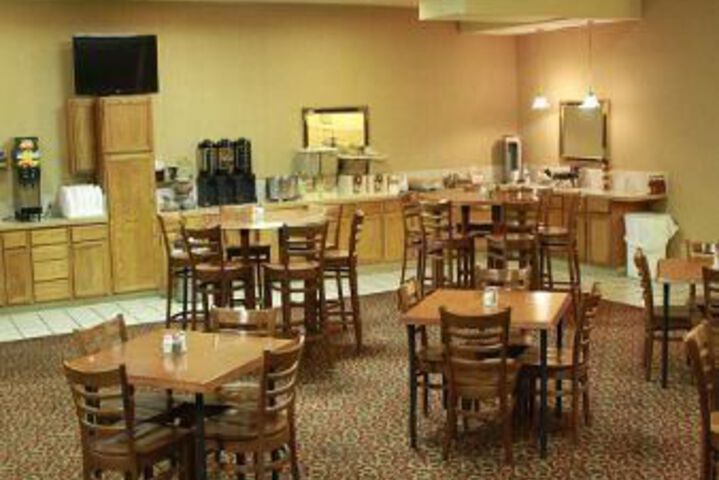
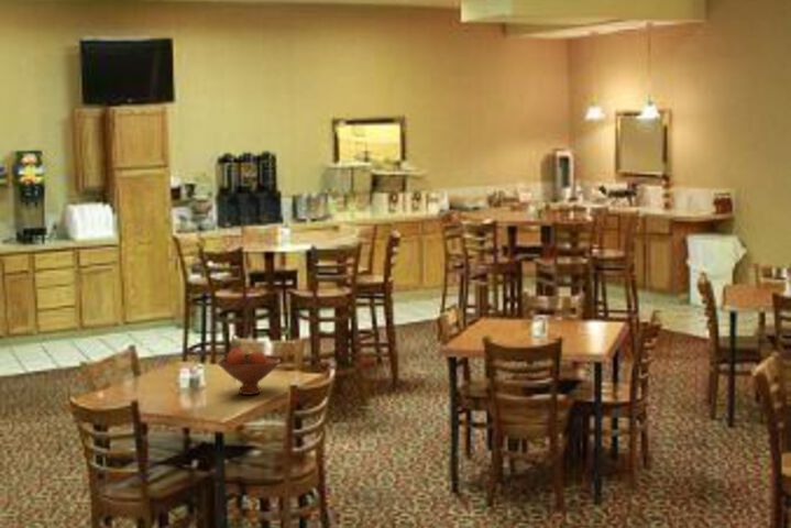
+ fruit bowl [217,346,282,396]
